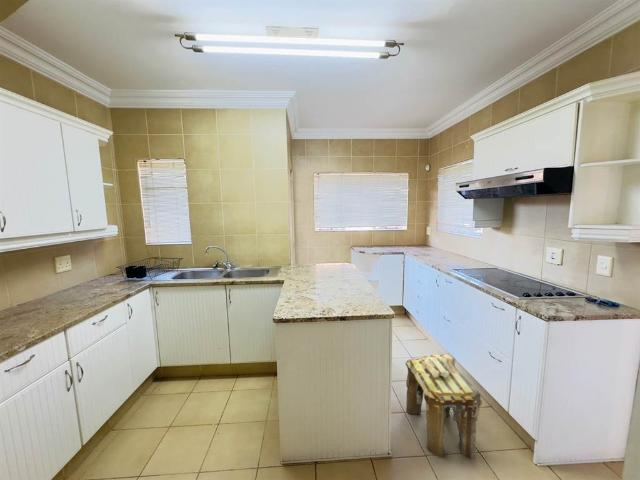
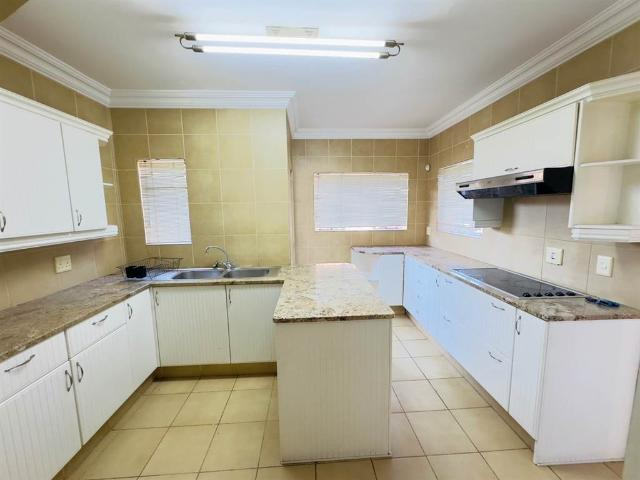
- stool [404,353,483,460]
